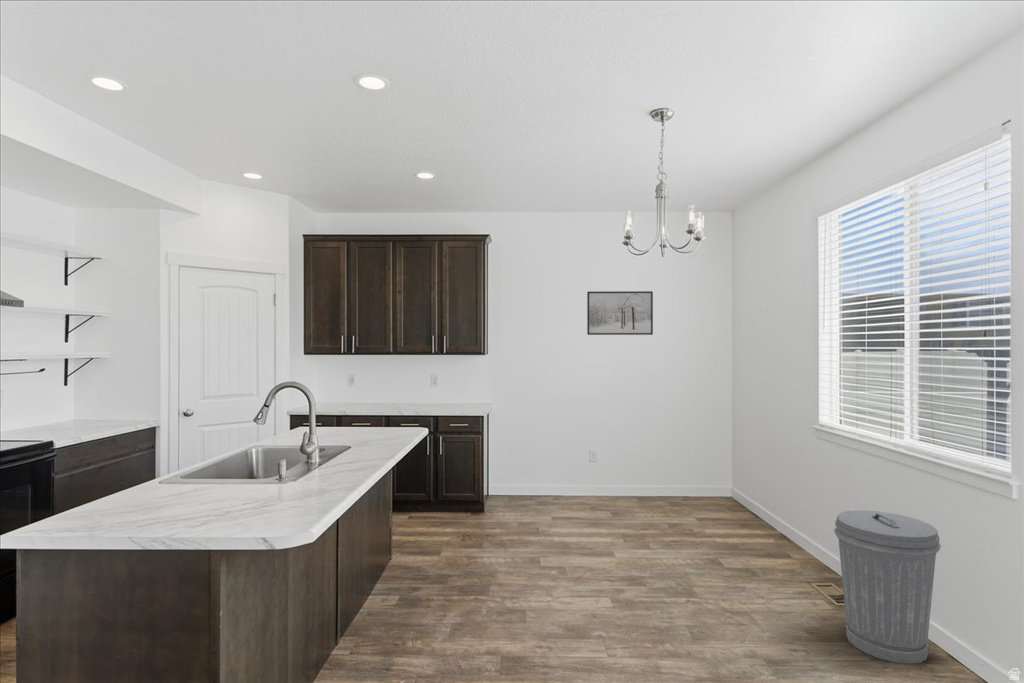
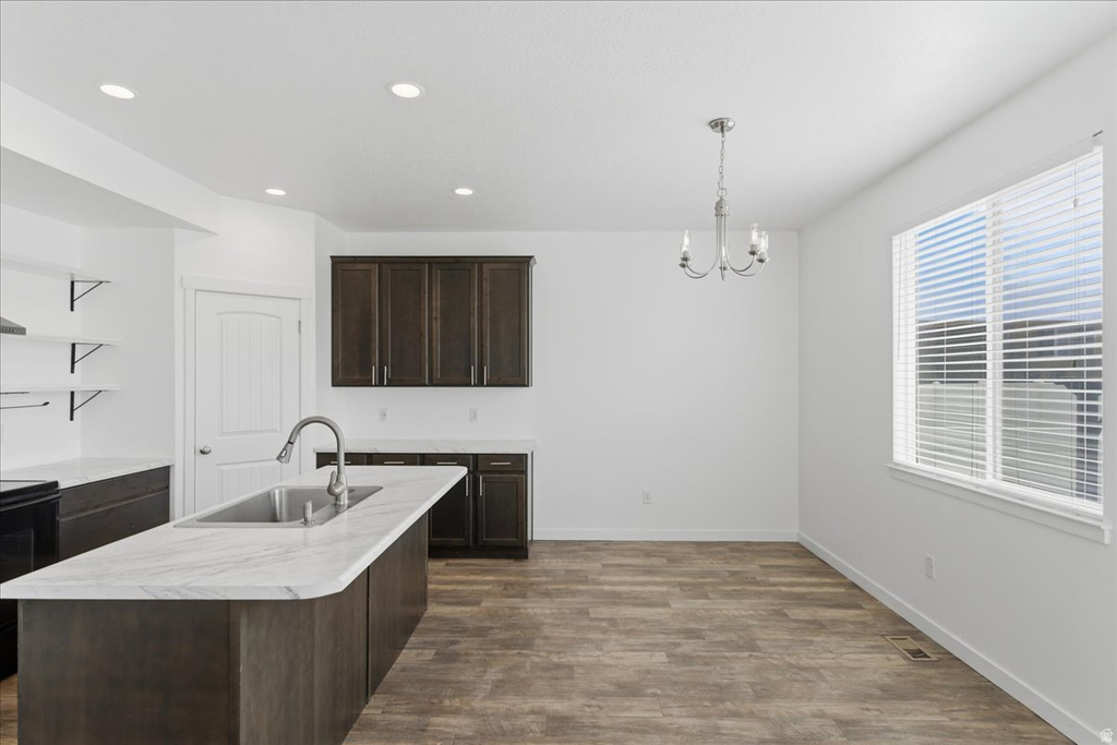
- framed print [586,290,654,336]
- trash can [833,509,942,665]
